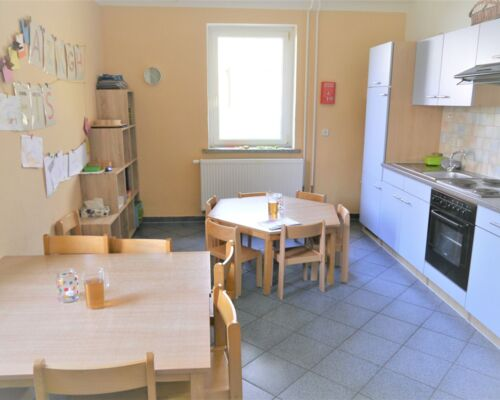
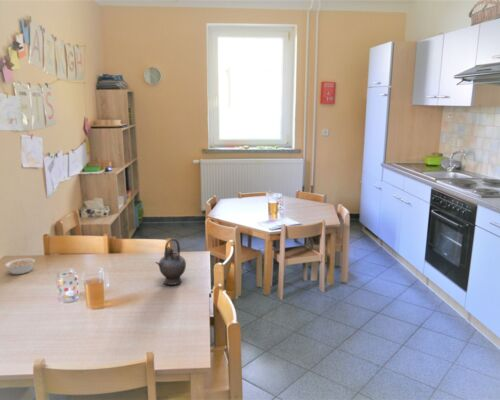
+ teapot [154,238,187,286]
+ legume [4,257,36,275]
